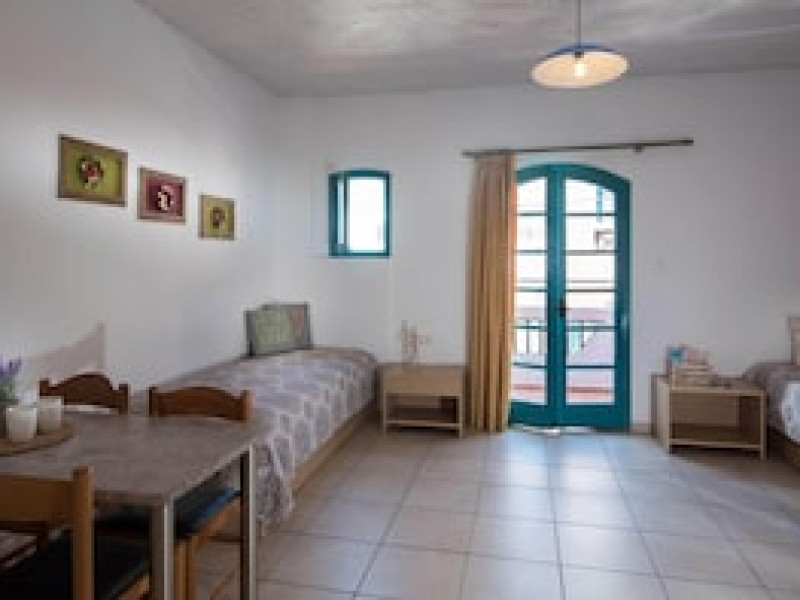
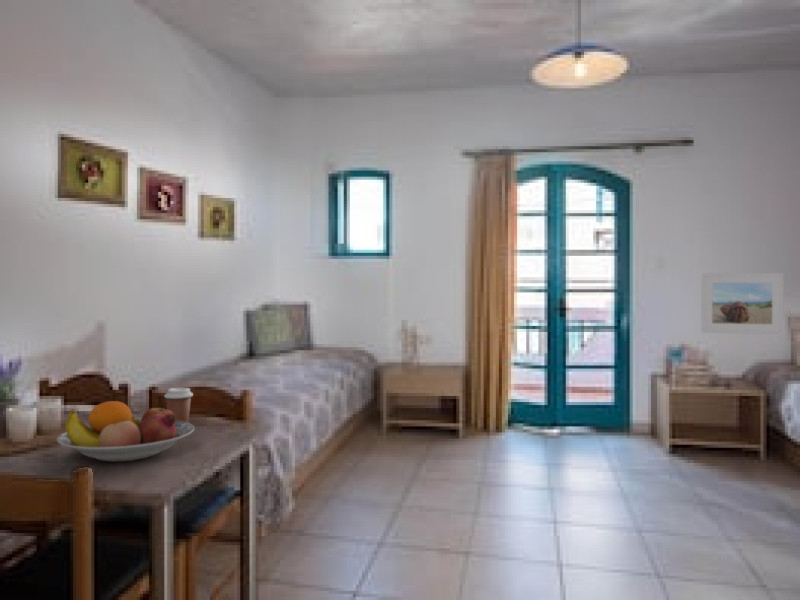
+ coffee cup [163,387,194,423]
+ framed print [700,272,785,335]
+ fruit bowl [56,400,195,463]
